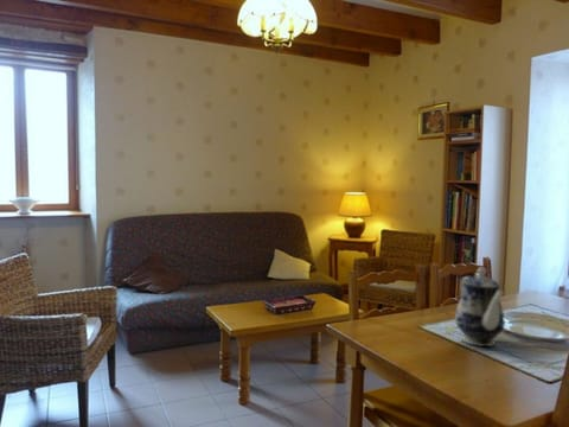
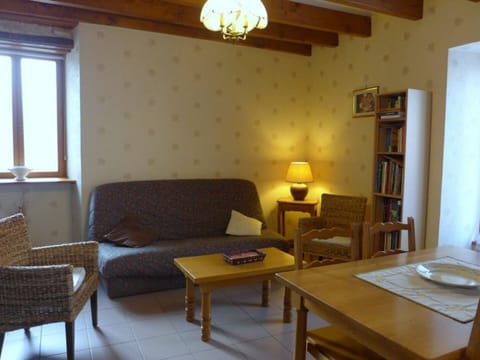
- teapot [454,266,506,348]
